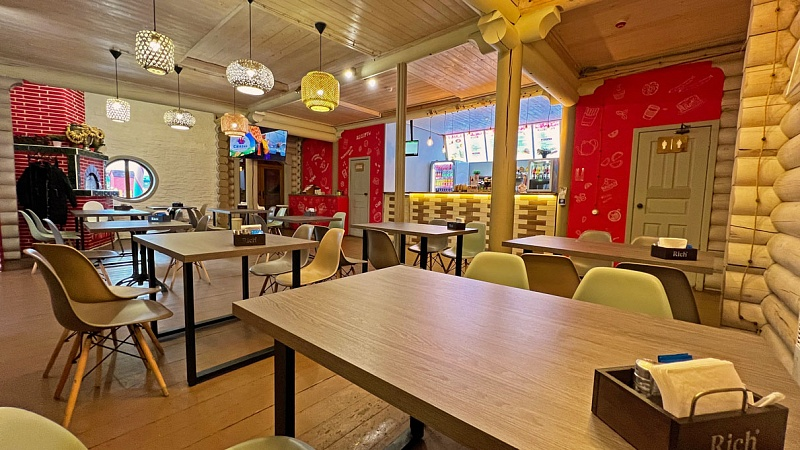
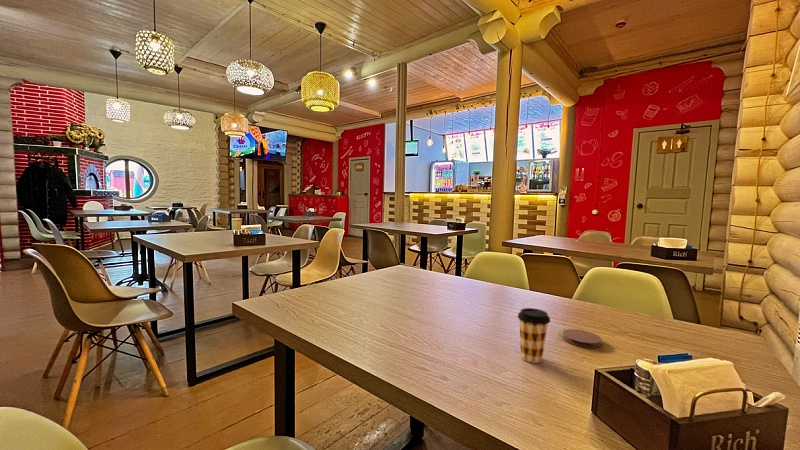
+ coffee cup [517,307,551,364]
+ coaster [562,328,603,349]
